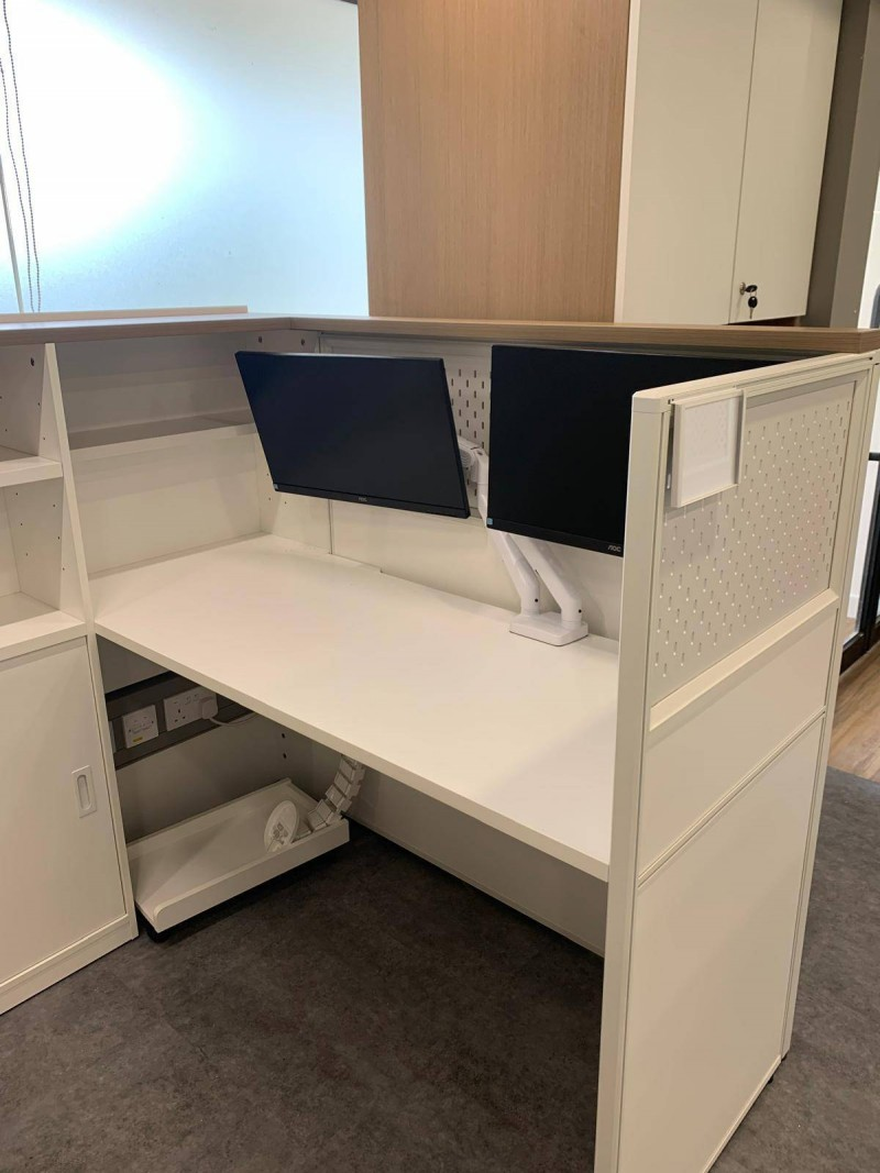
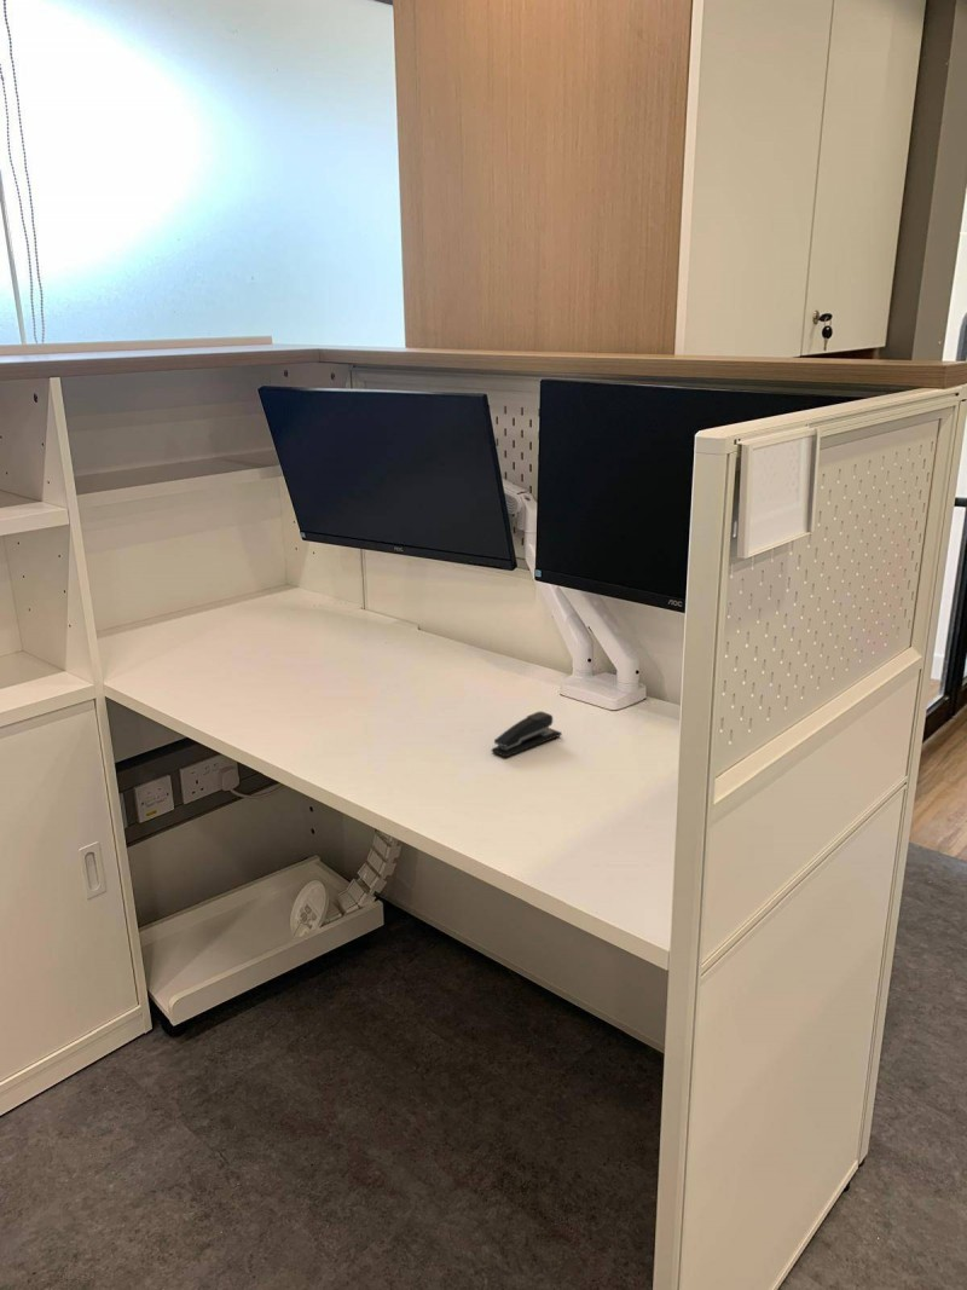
+ stapler [491,710,562,758]
